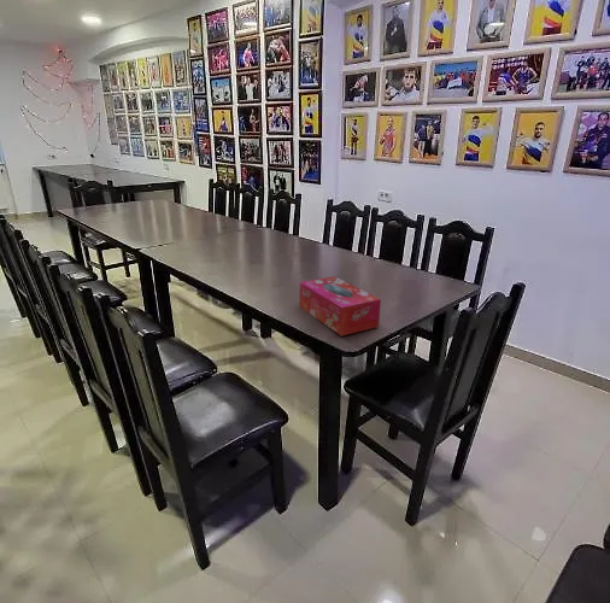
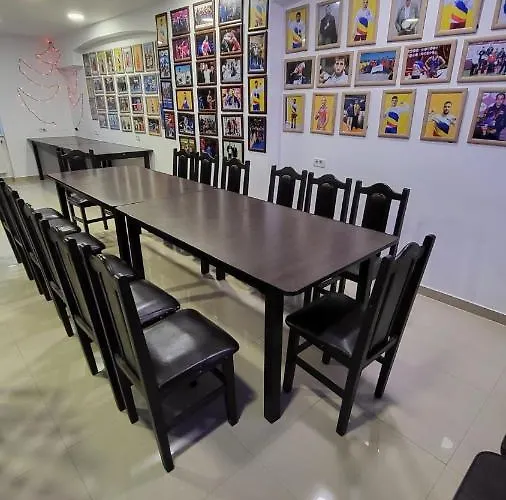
- tissue box [299,275,382,336]
